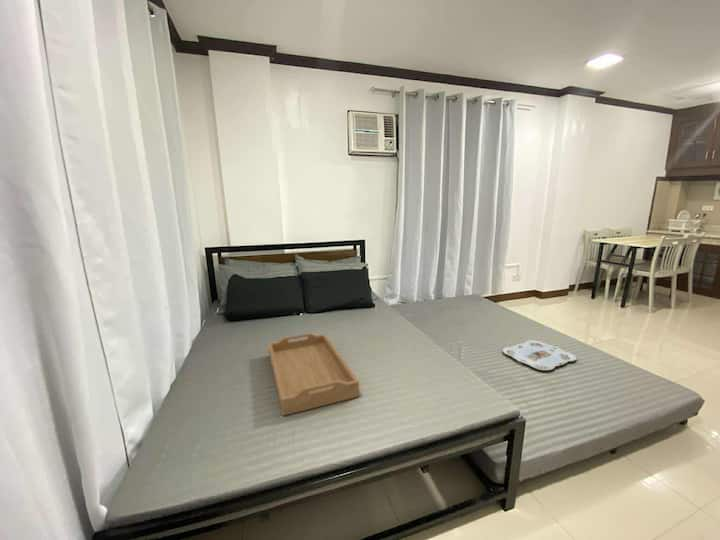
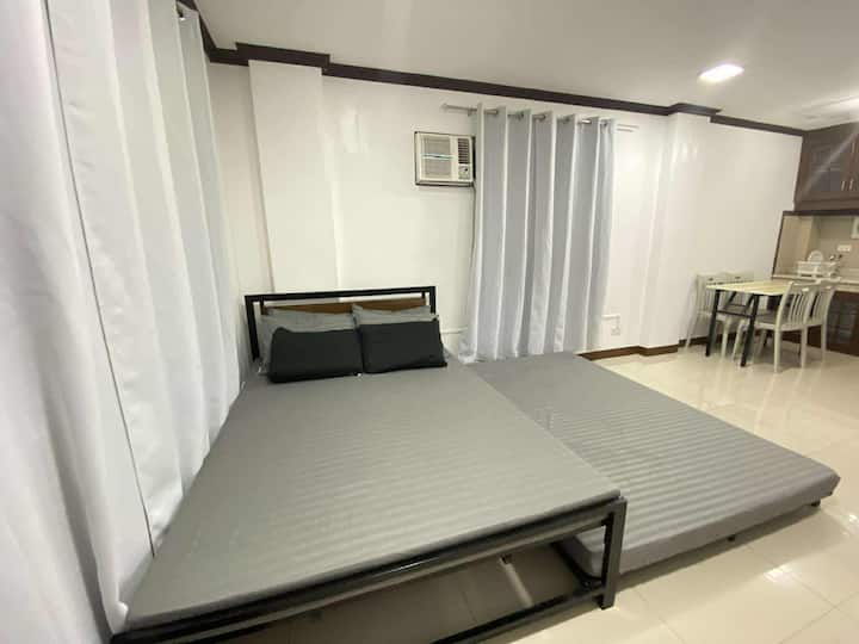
- serving tray [502,339,578,371]
- serving tray [267,332,360,417]
